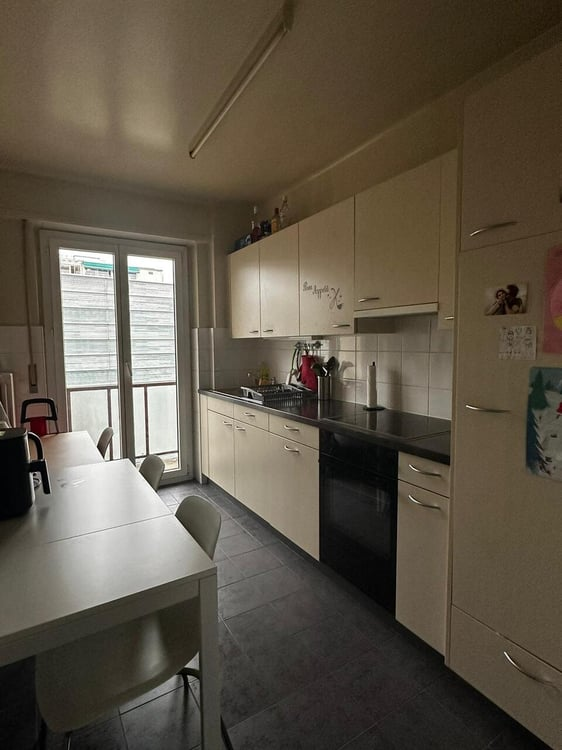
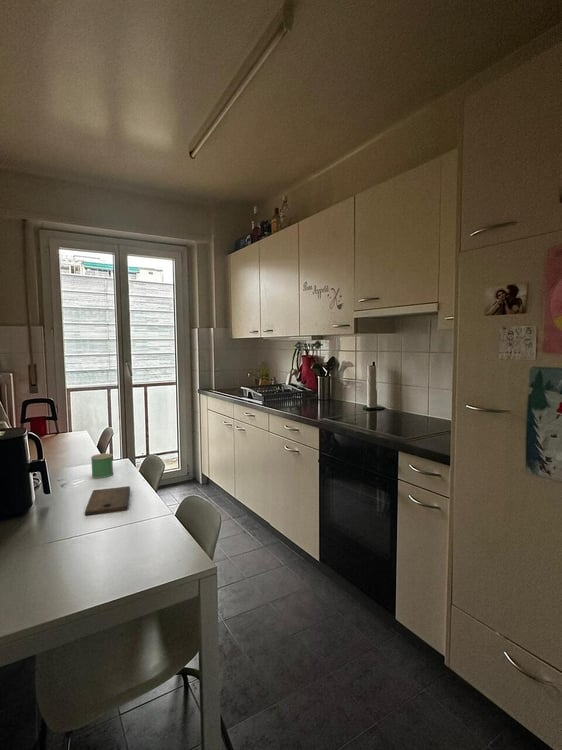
+ mug [90,452,114,479]
+ cutting board [84,485,131,516]
